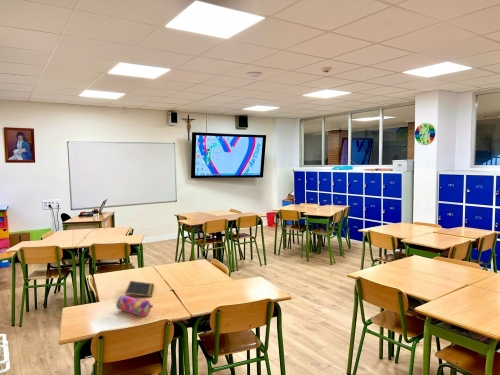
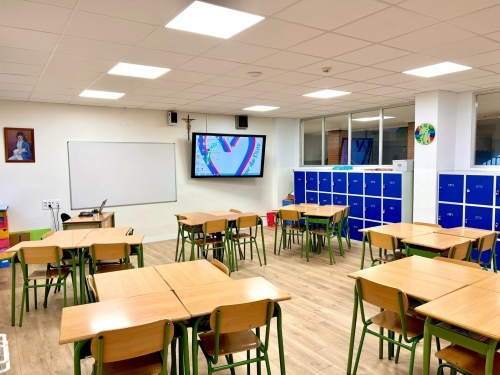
- notepad [124,280,155,298]
- pencil case [115,294,154,317]
